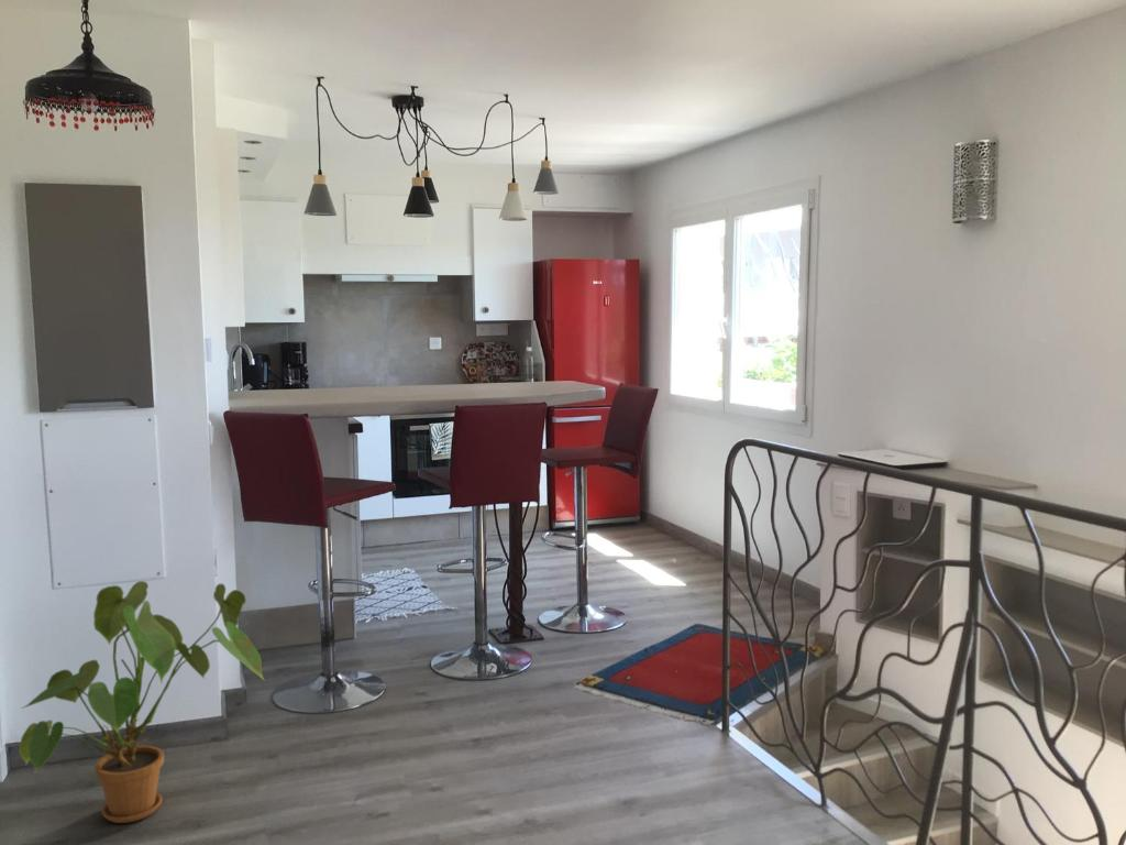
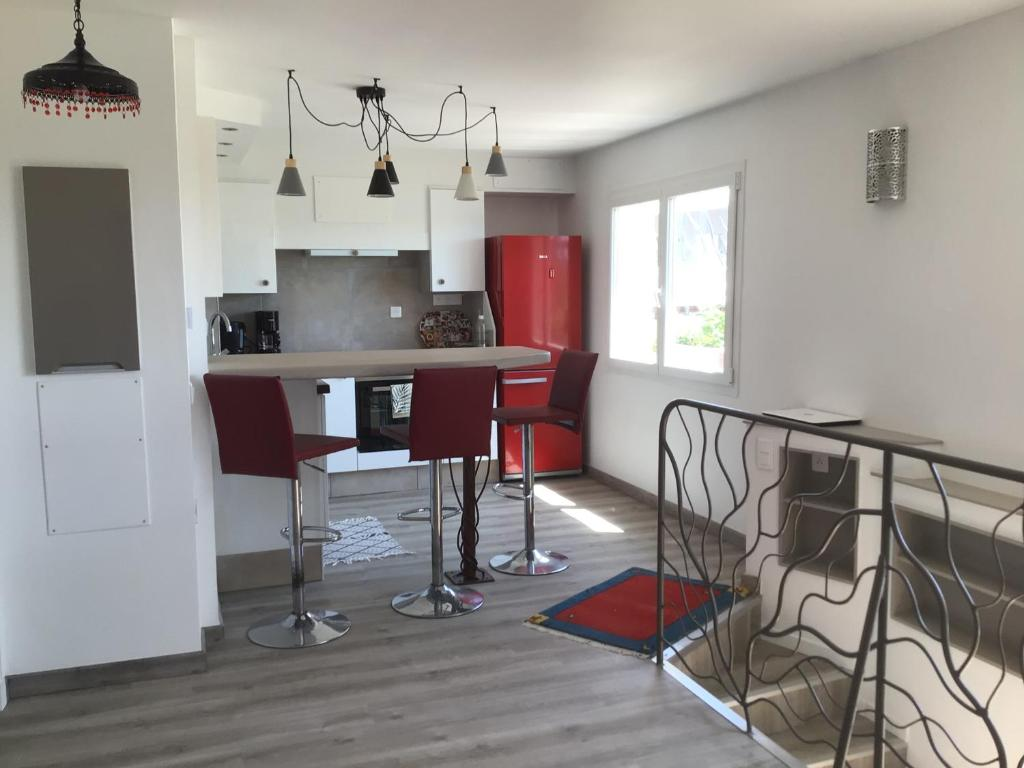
- house plant [18,580,266,824]
